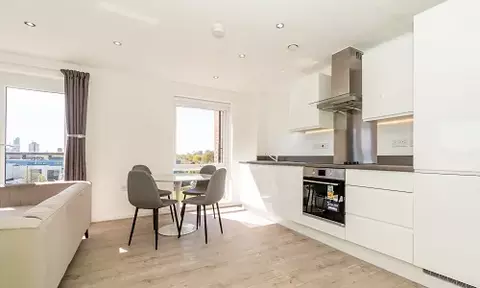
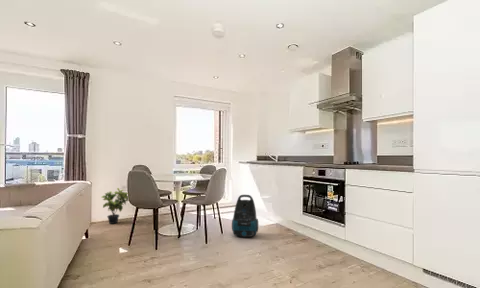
+ potted plant [101,187,129,225]
+ vacuum cleaner [231,194,259,239]
